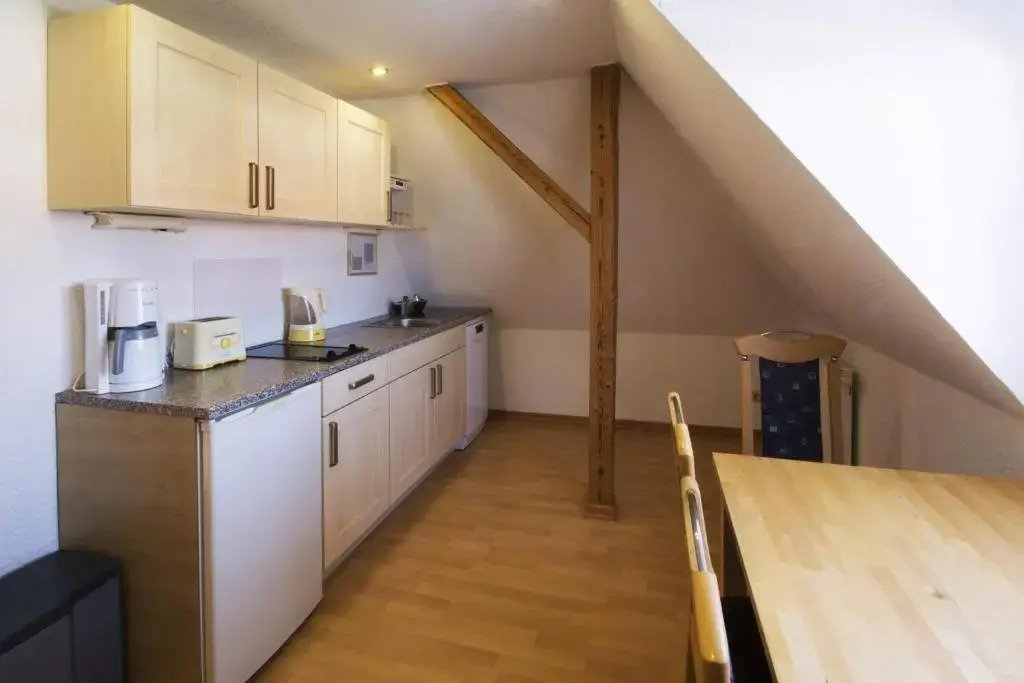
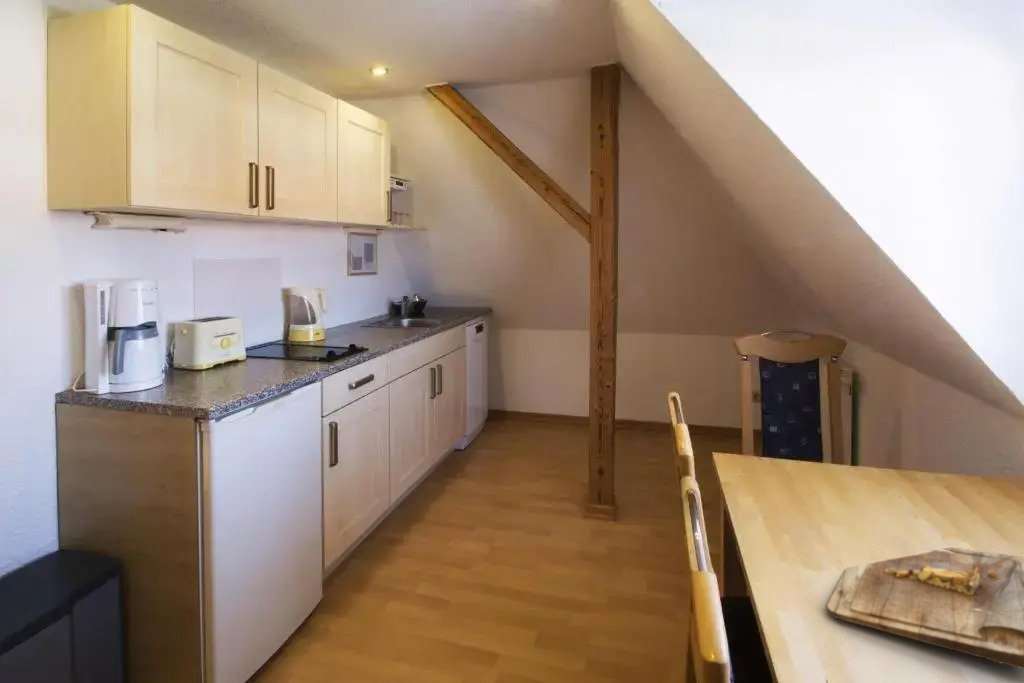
+ cutting board [825,546,1024,670]
